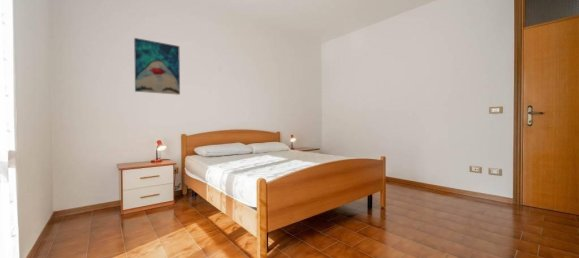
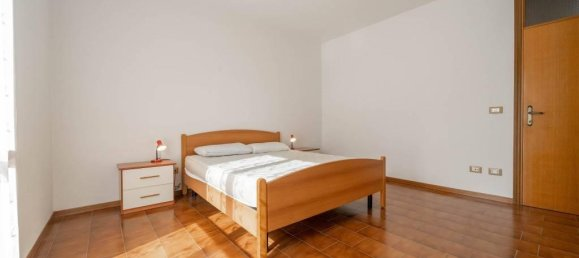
- wall art [133,37,181,96]
